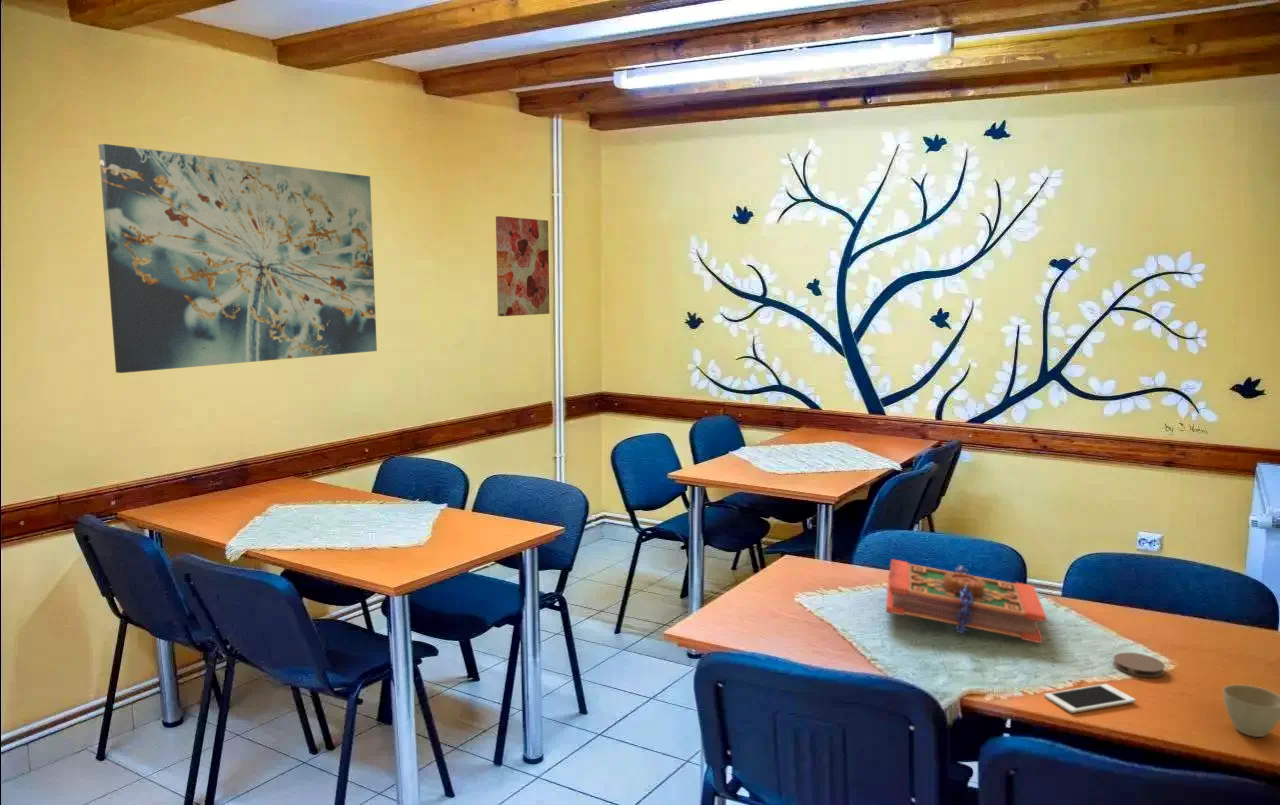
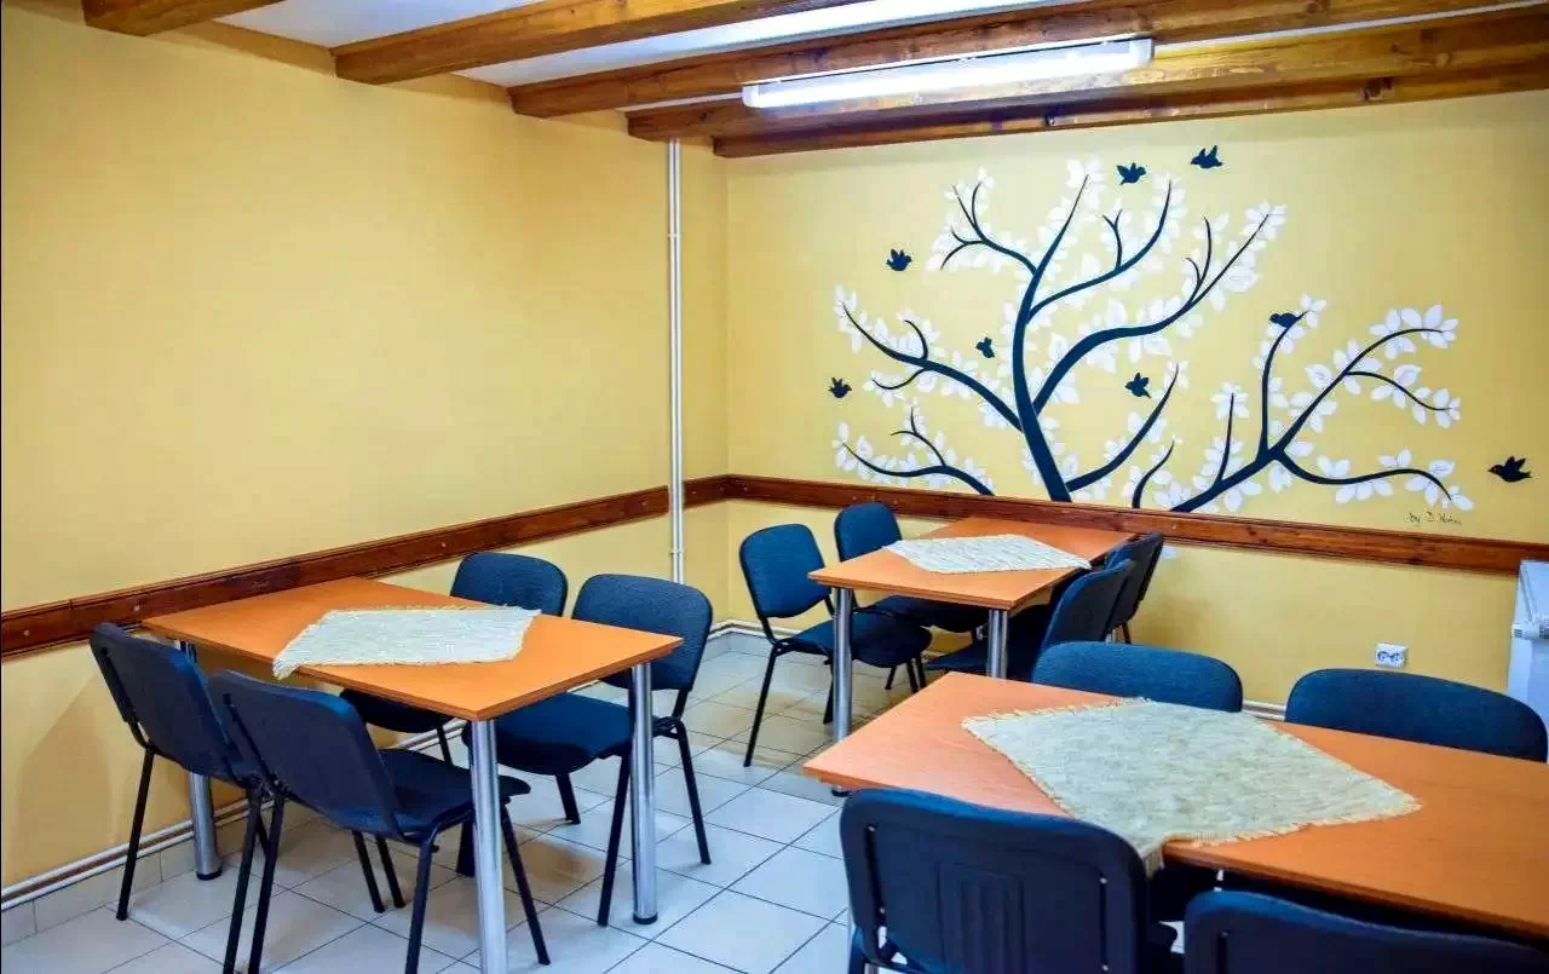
- book [885,558,1047,644]
- wall art [495,215,551,317]
- coaster [1112,652,1166,678]
- cell phone [1044,683,1137,714]
- flower pot [1222,684,1280,738]
- wall art [98,143,378,374]
